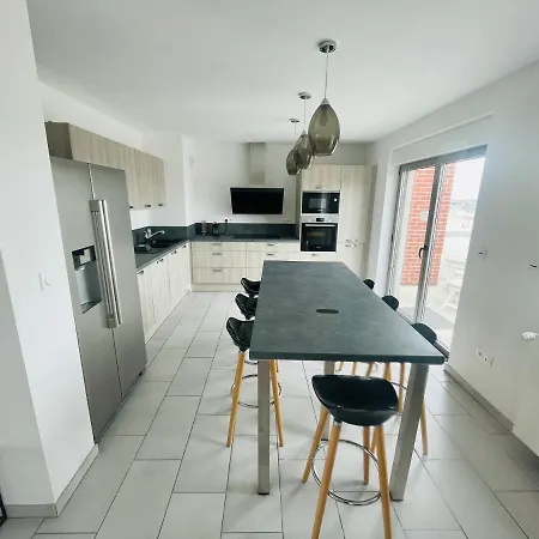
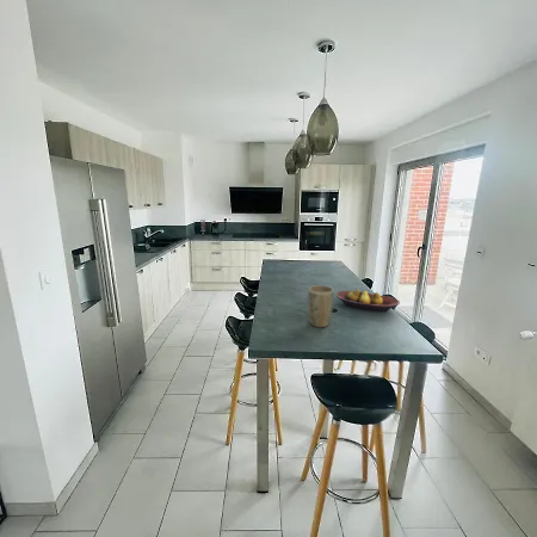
+ plant pot [307,284,335,328]
+ fruit bowl [334,289,401,313]
